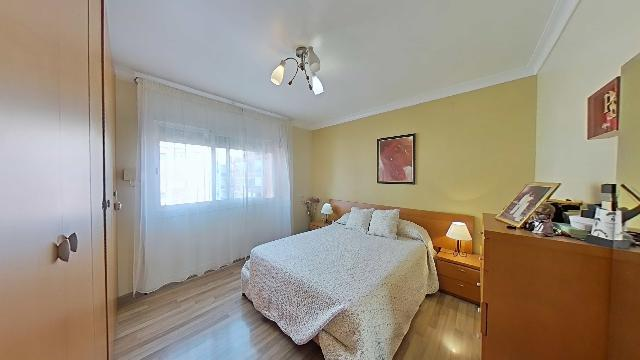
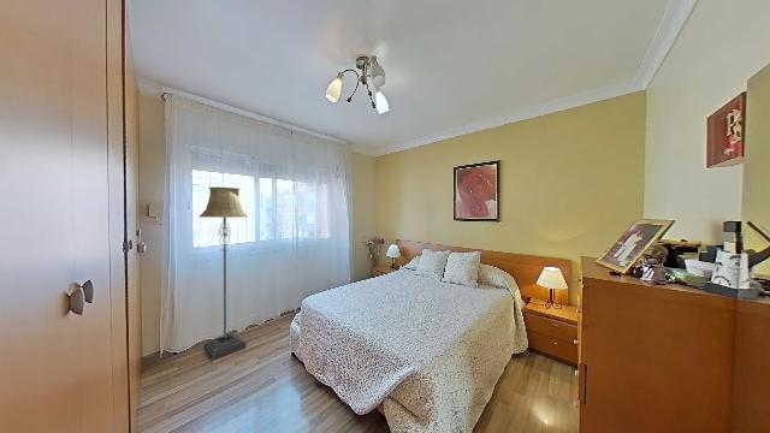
+ floor lamp [199,186,249,361]
